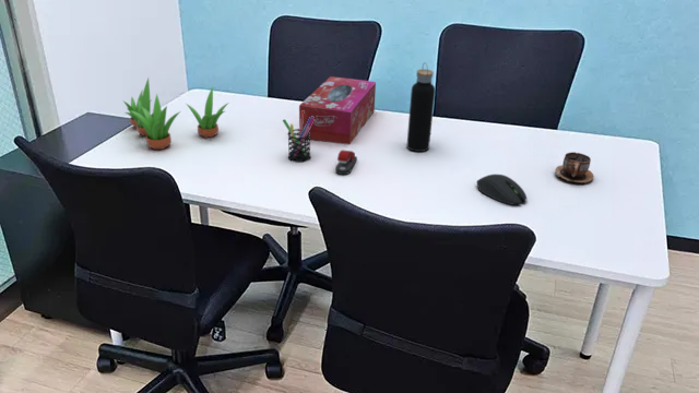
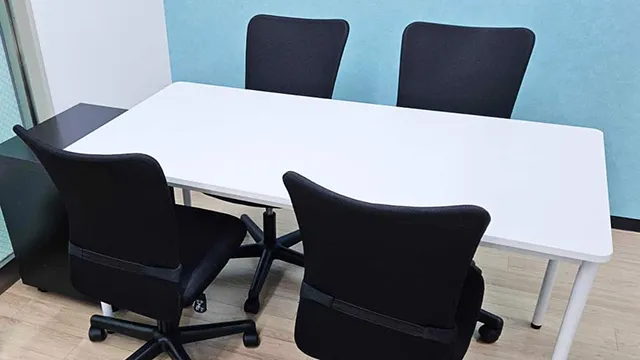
- stapler [334,150,358,176]
- succulent plant [122,78,229,151]
- computer mouse [475,174,528,206]
- water bottle [405,61,436,153]
- cup [554,151,595,184]
- pen holder [282,110,315,164]
- tissue box [298,75,377,145]
